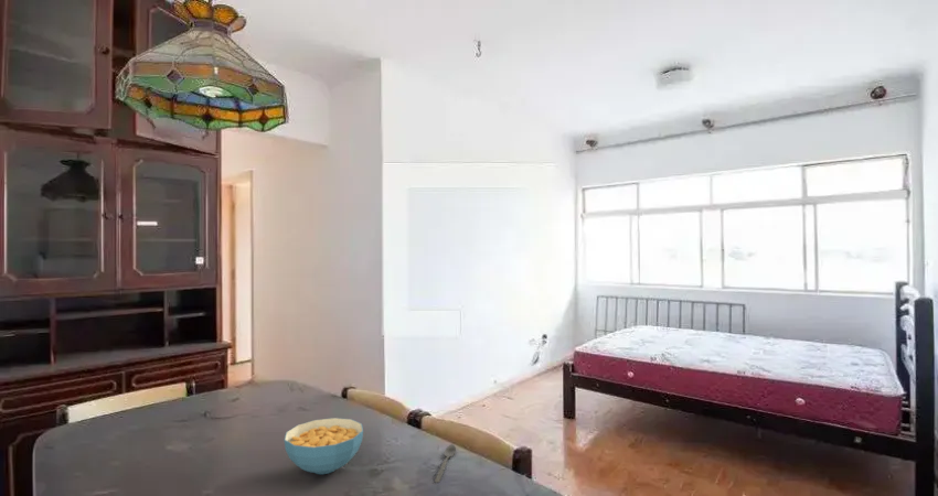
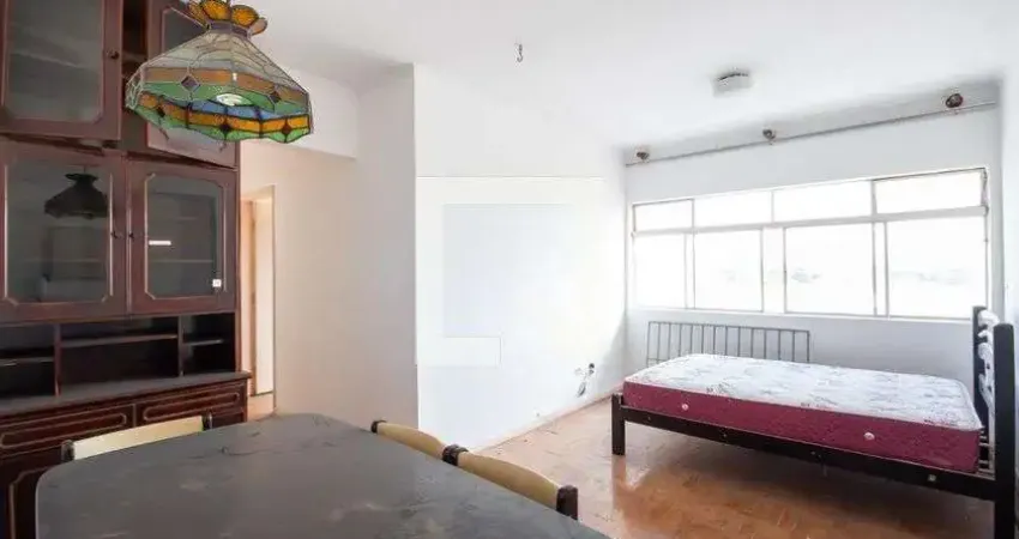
- cereal bowl [283,417,364,475]
- spoon [434,443,457,484]
